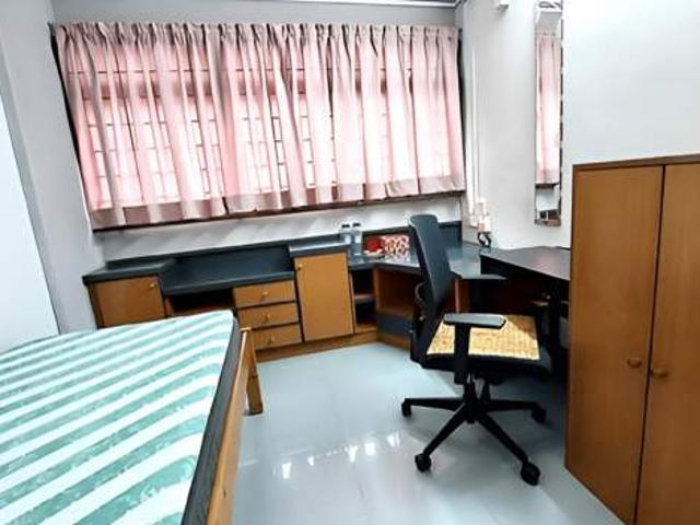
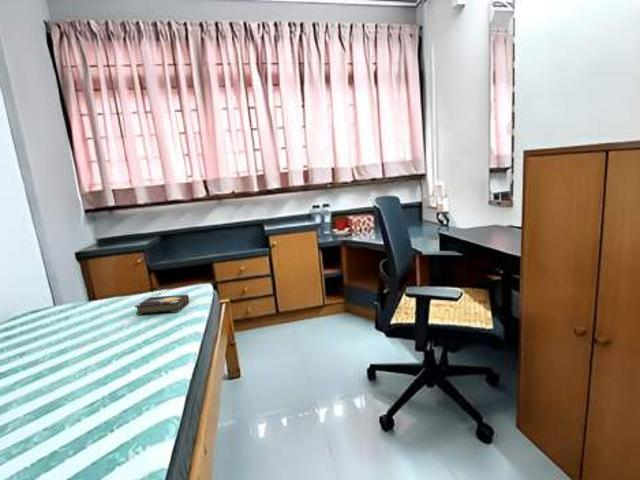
+ hardback book [134,294,190,316]
